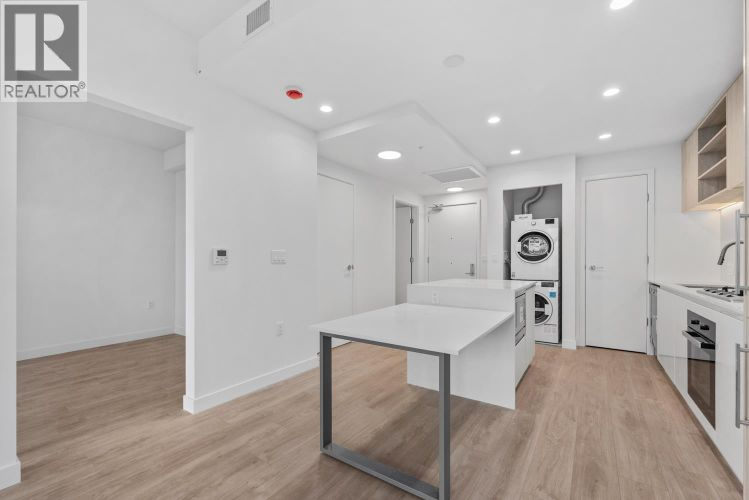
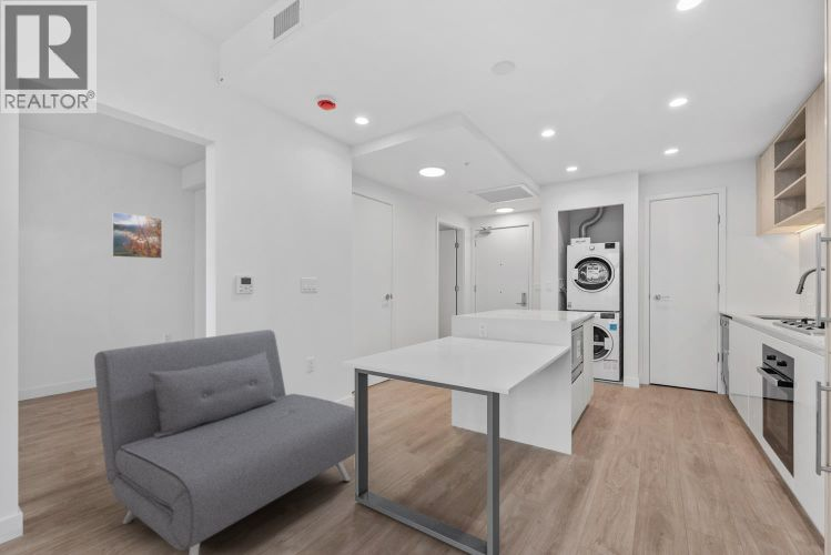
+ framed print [110,211,163,260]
+ sofa [93,329,356,555]
